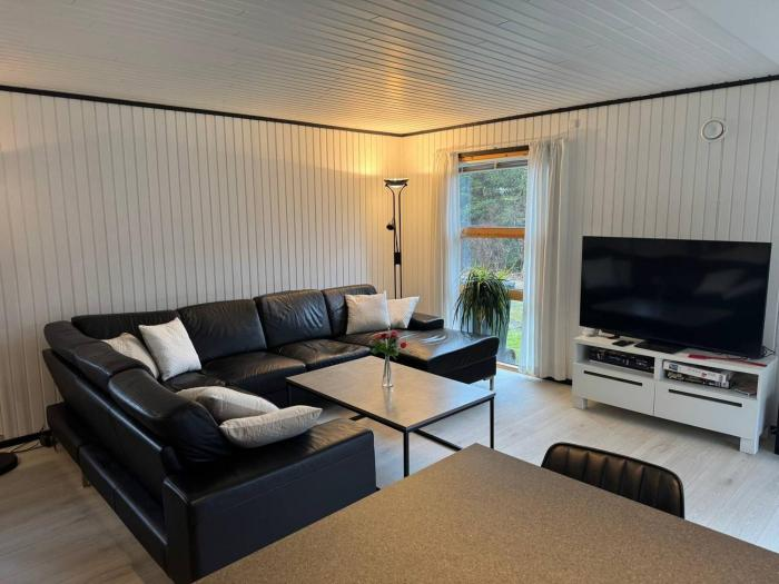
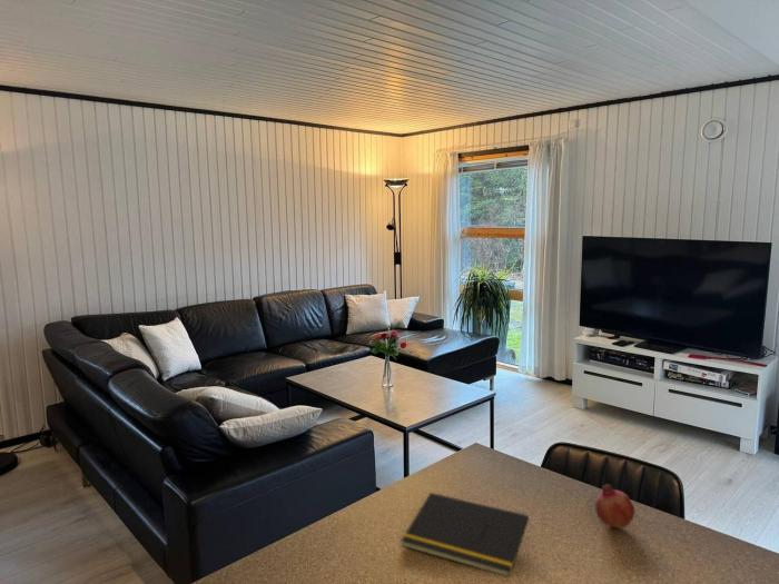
+ notepad [400,492,530,578]
+ fruit [594,483,635,529]
